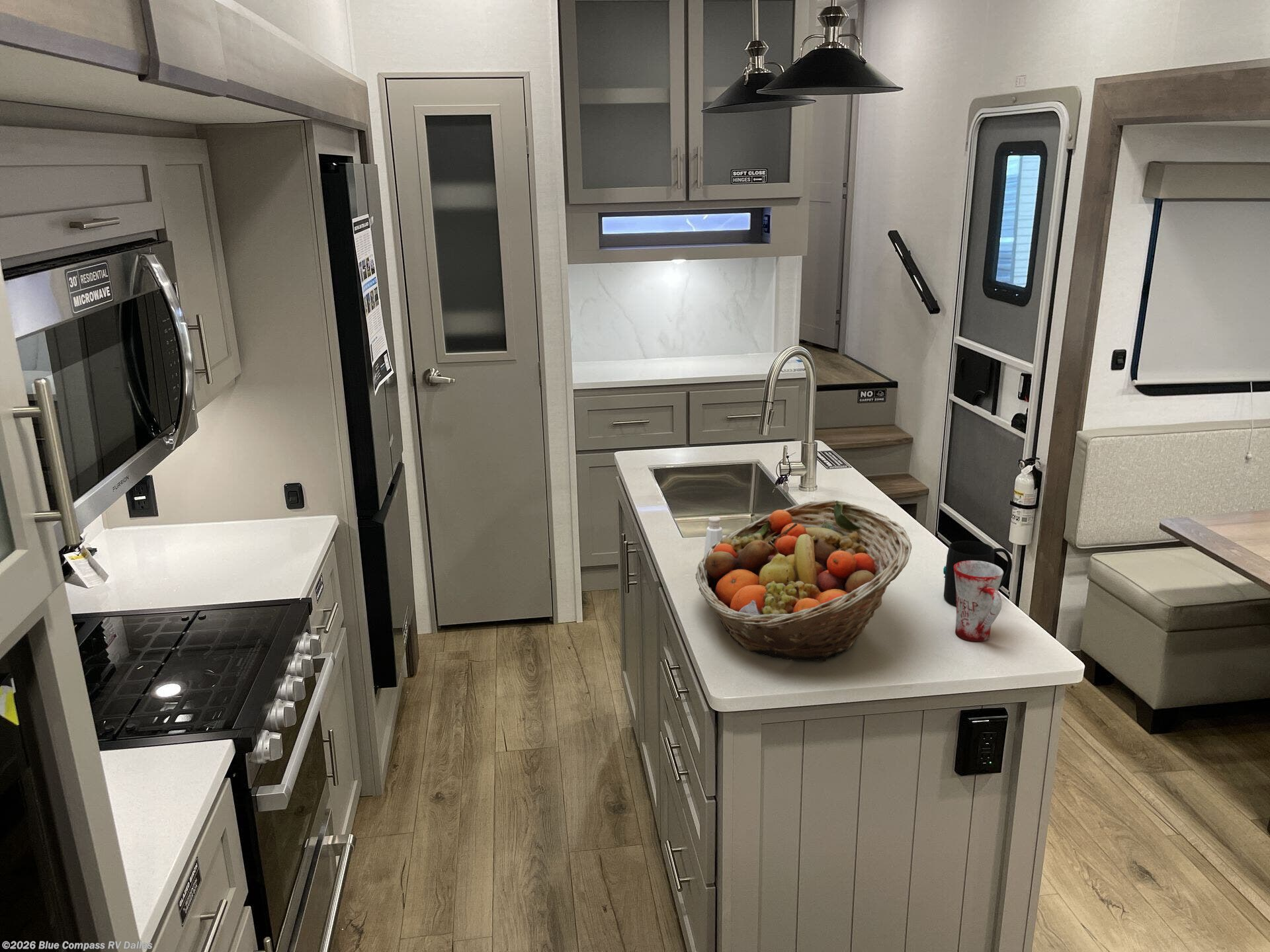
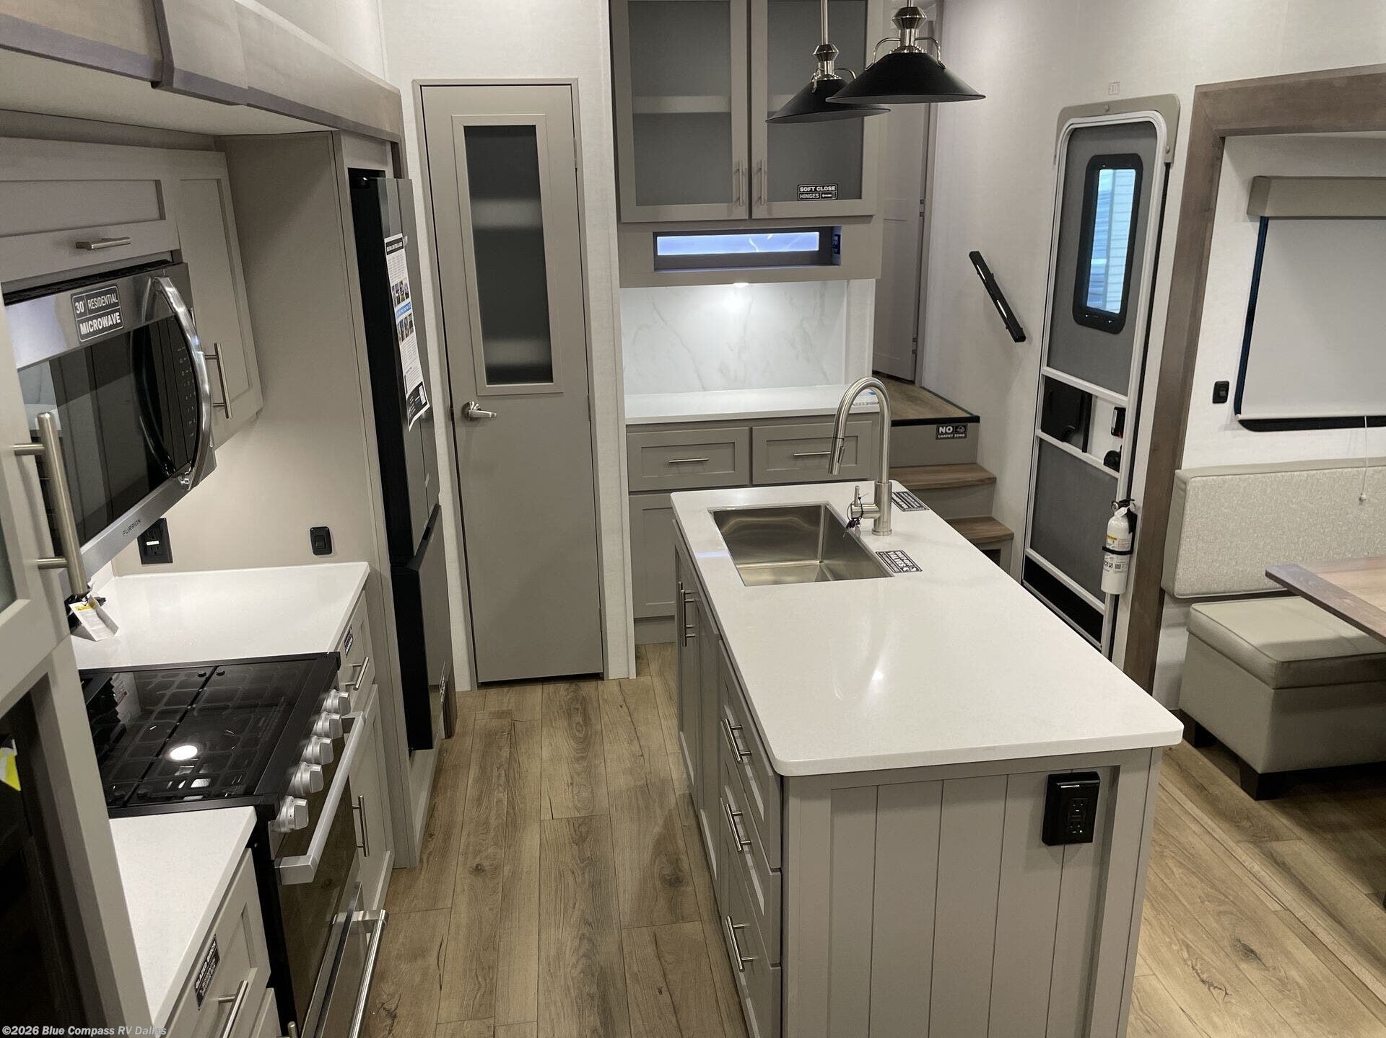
- fruit basket [695,499,912,662]
- mug [954,561,1004,642]
- mug [943,539,1013,606]
- pepper shaker [703,516,724,557]
